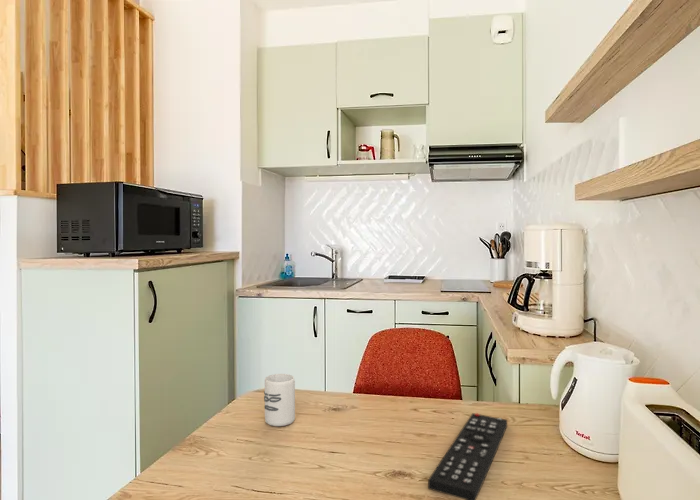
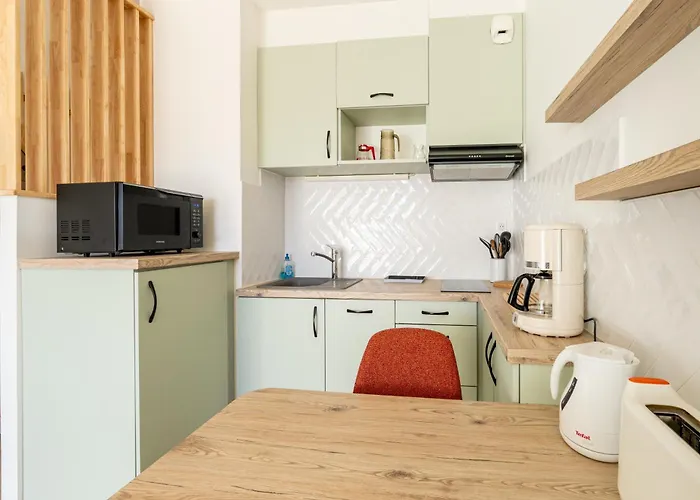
- remote control [427,412,508,500]
- cup [263,373,296,427]
